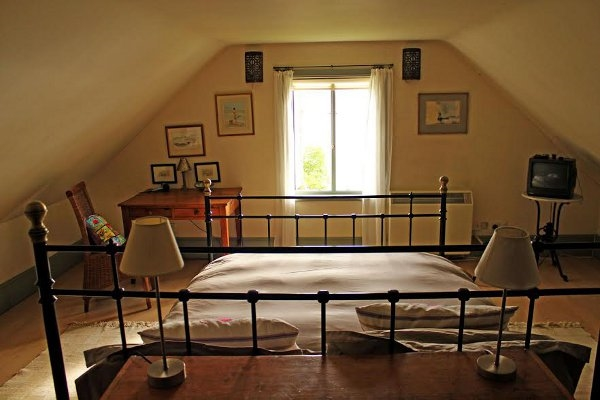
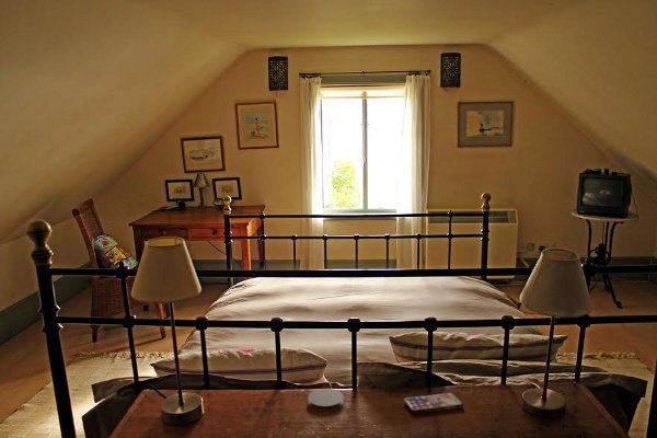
+ coaster [307,388,345,412]
+ smartphone [403,392,464,414]
